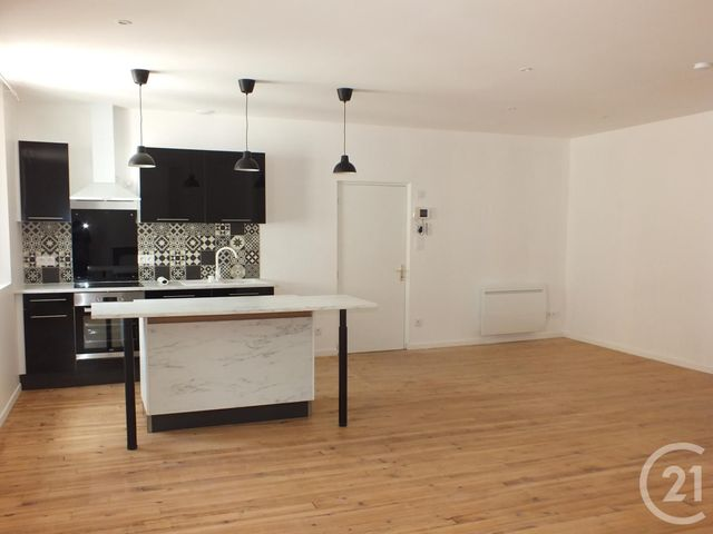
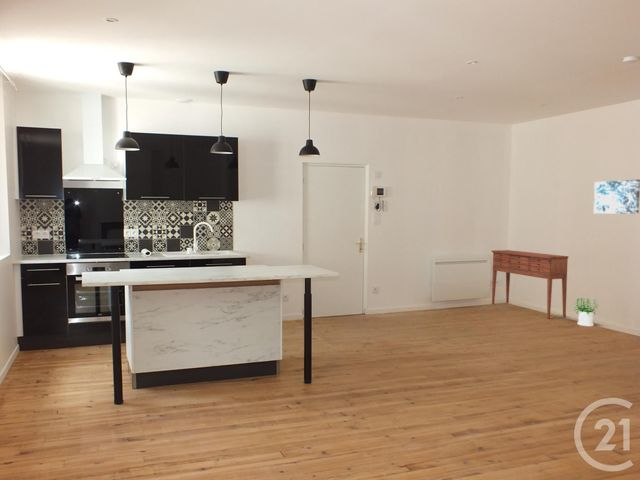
+ potted plant [573,297,598,327]
+ console table [491,249,569,319]
+ wall art [593,179,640,215]
